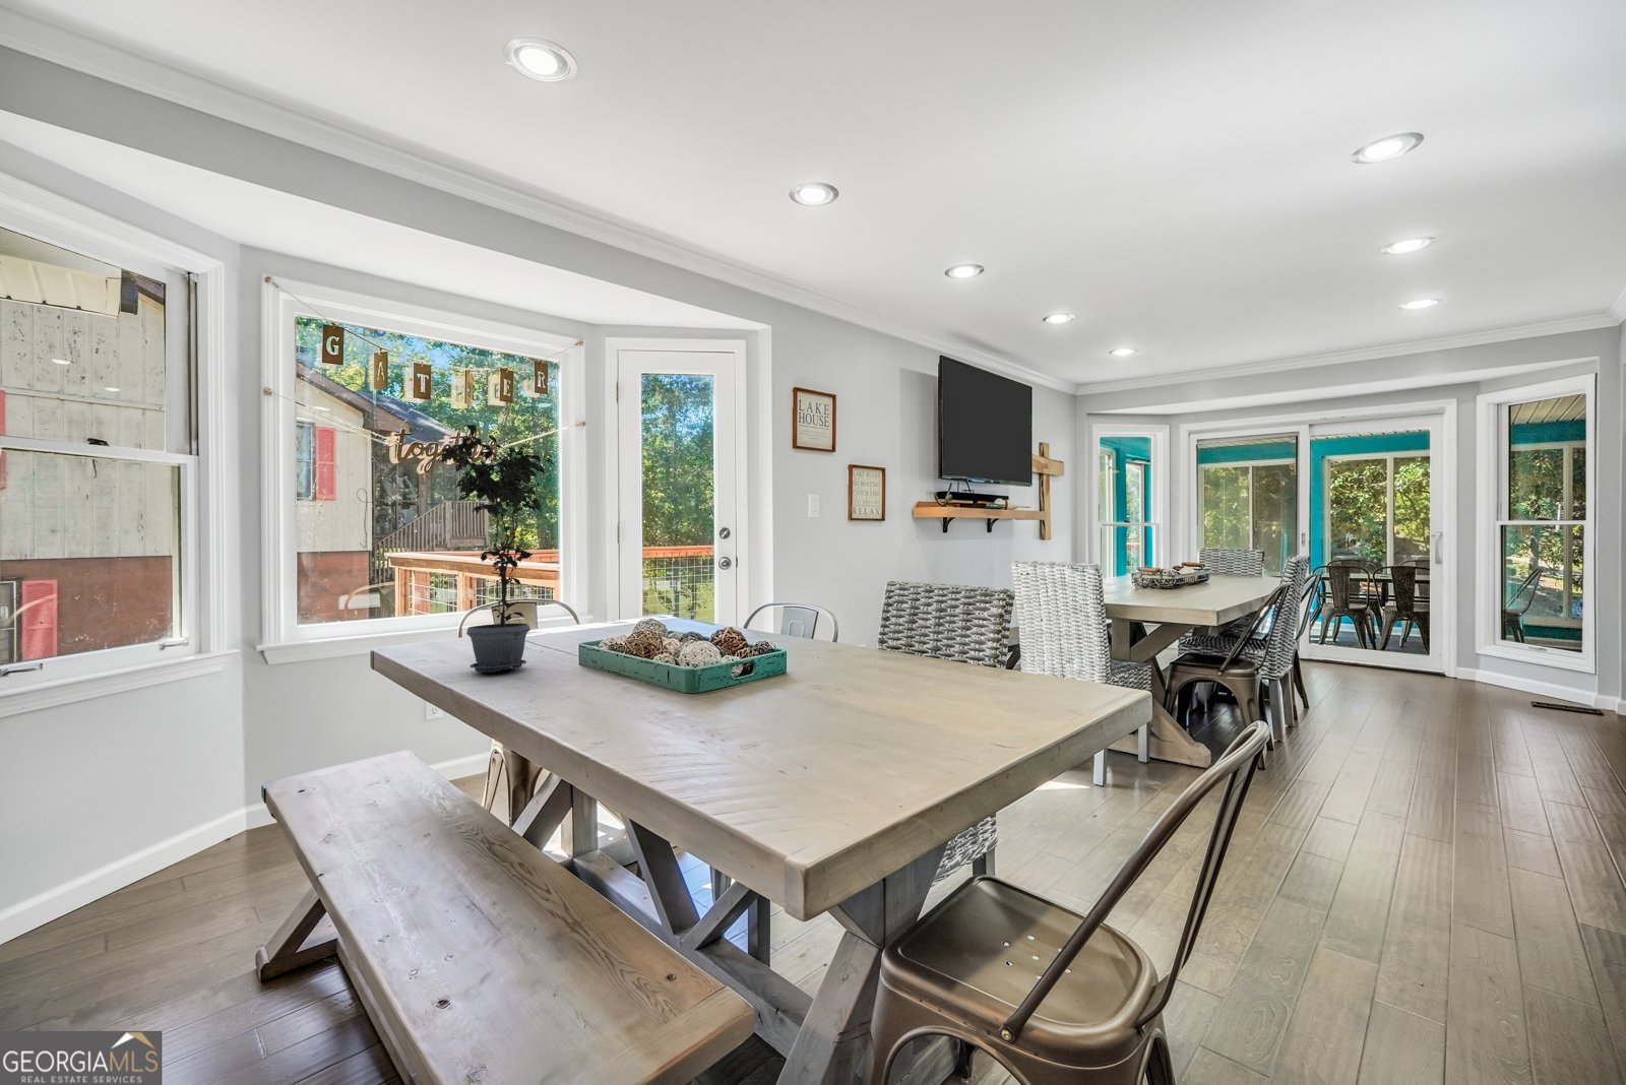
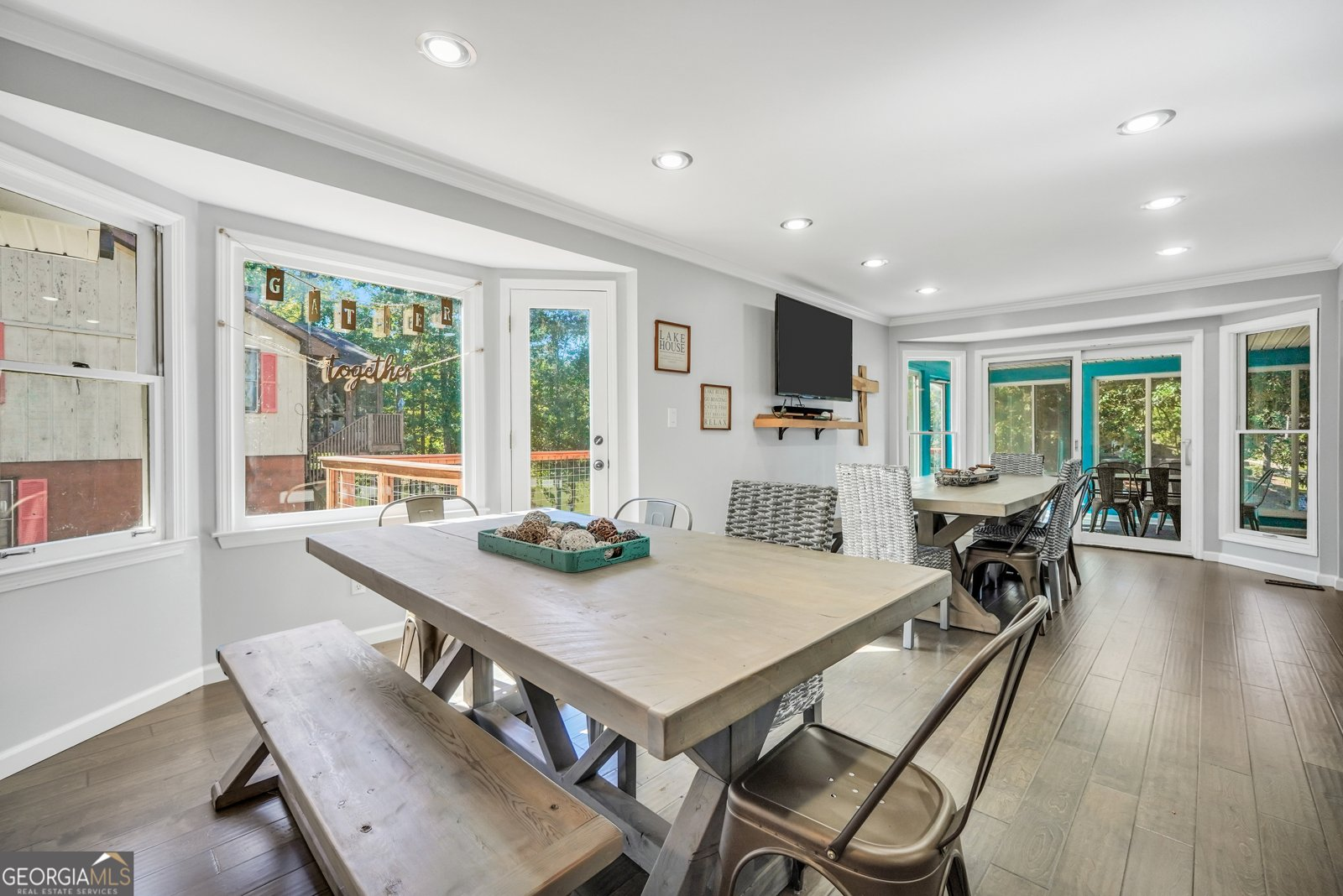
- potted plant [436,424,553,673]
